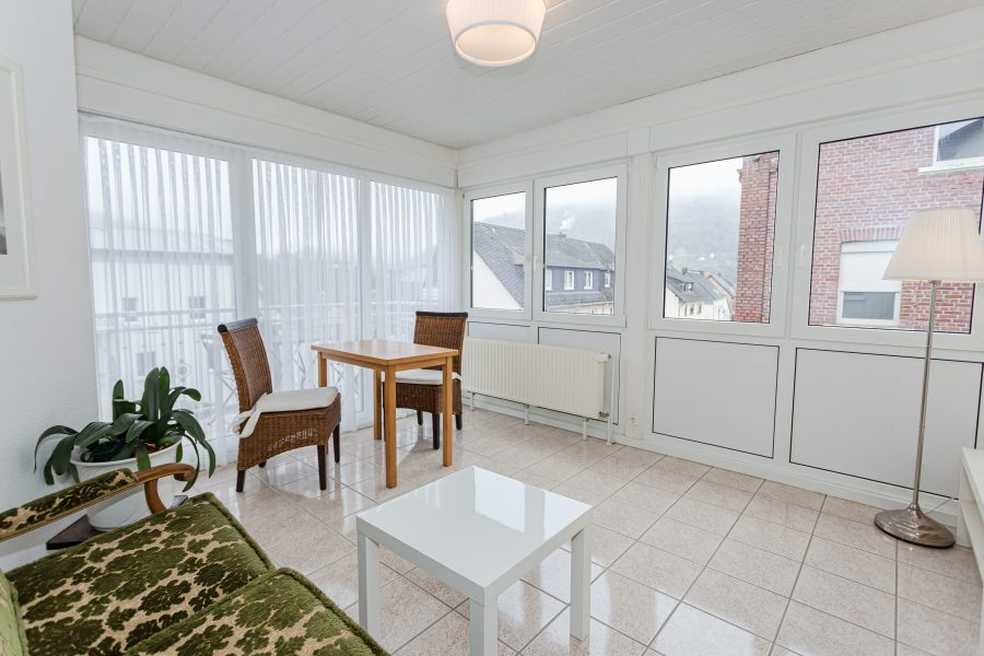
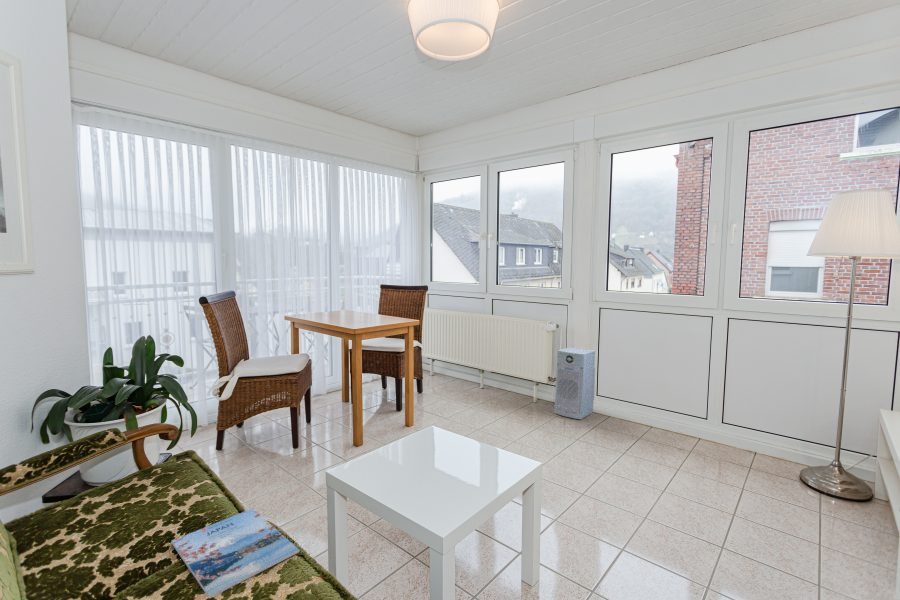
+ magazine [171,507,300,599]
+ air purifier [553,346,596,420]
